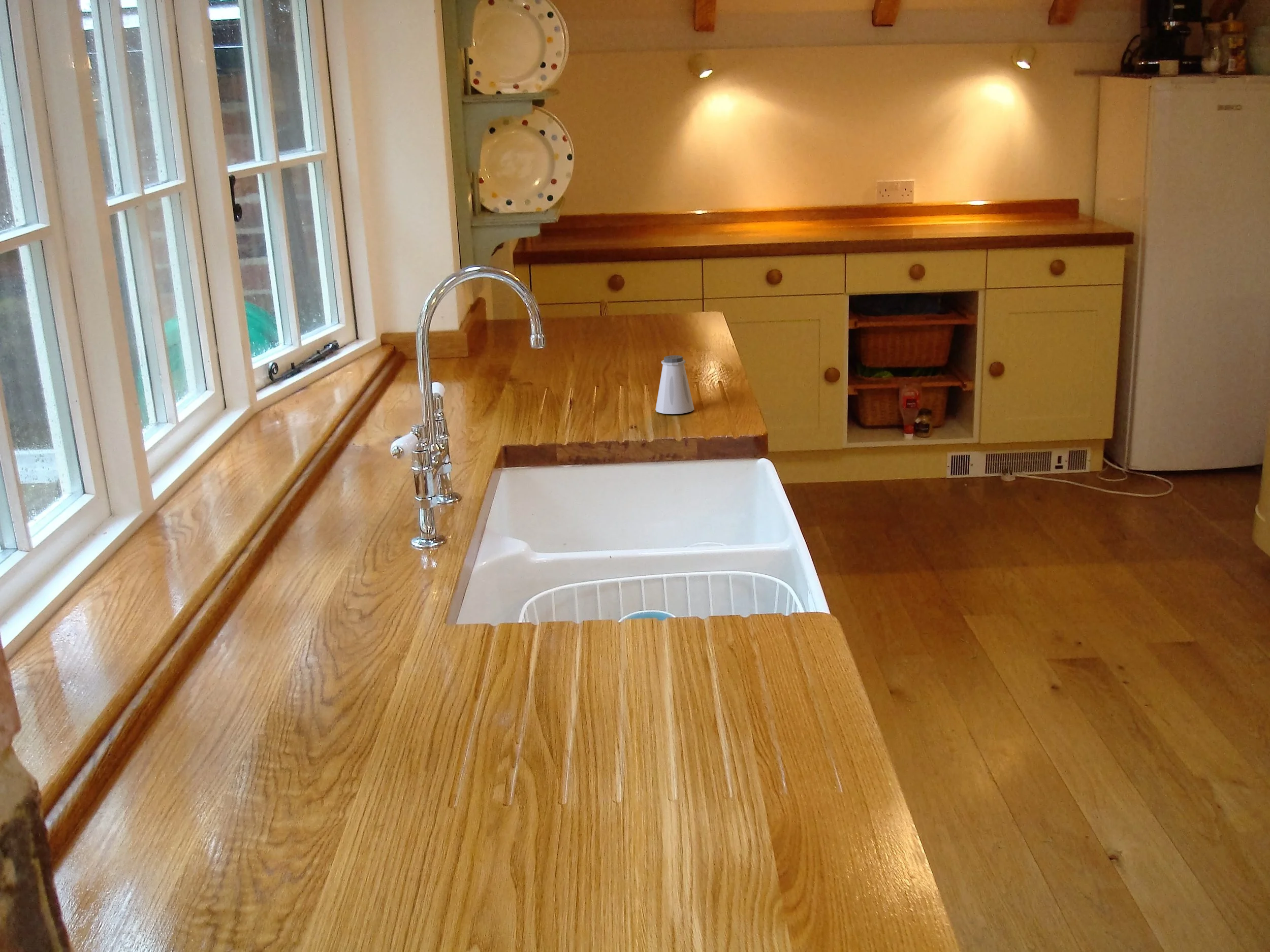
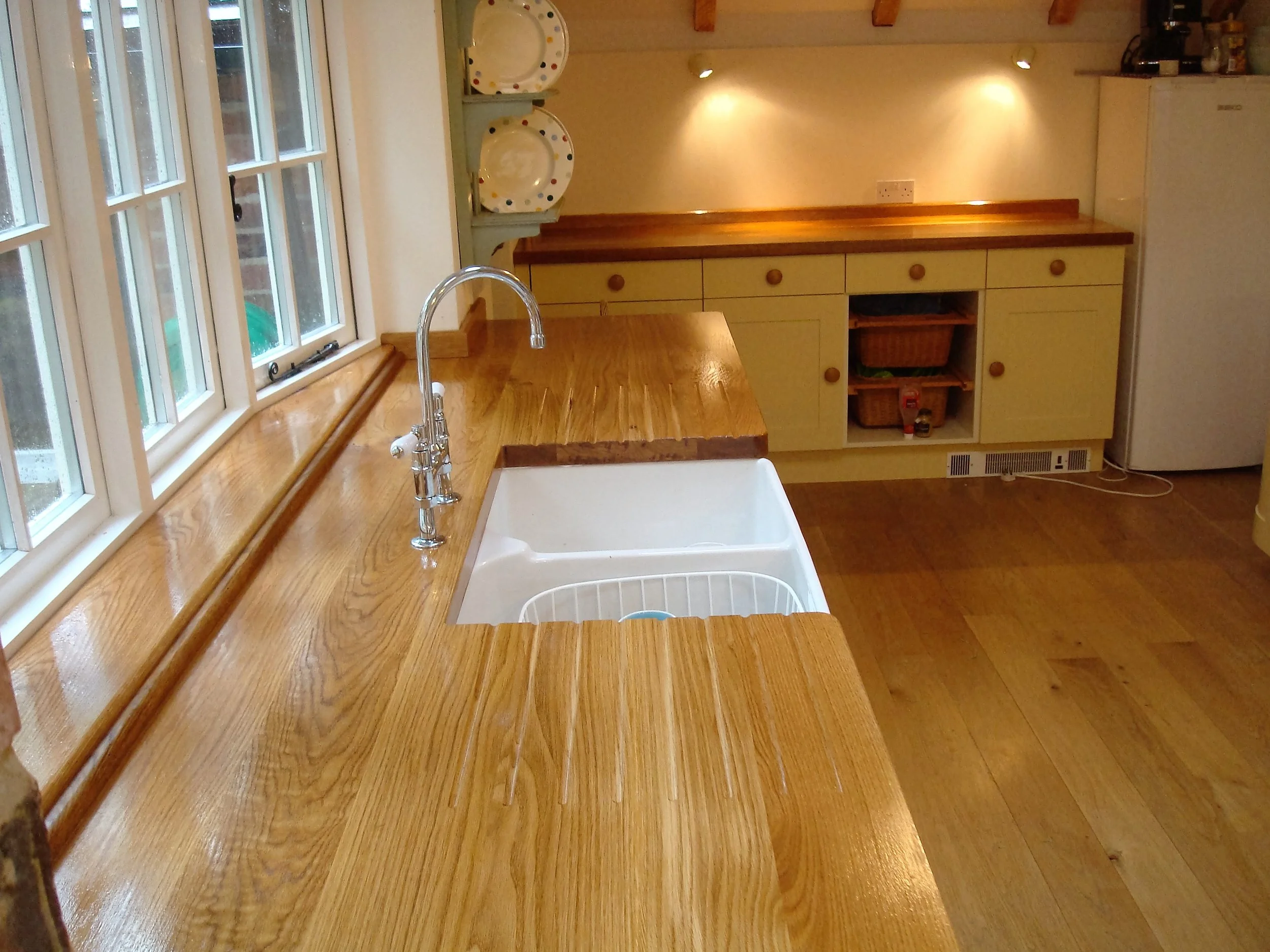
- saltshaker [655,355,695,415]
